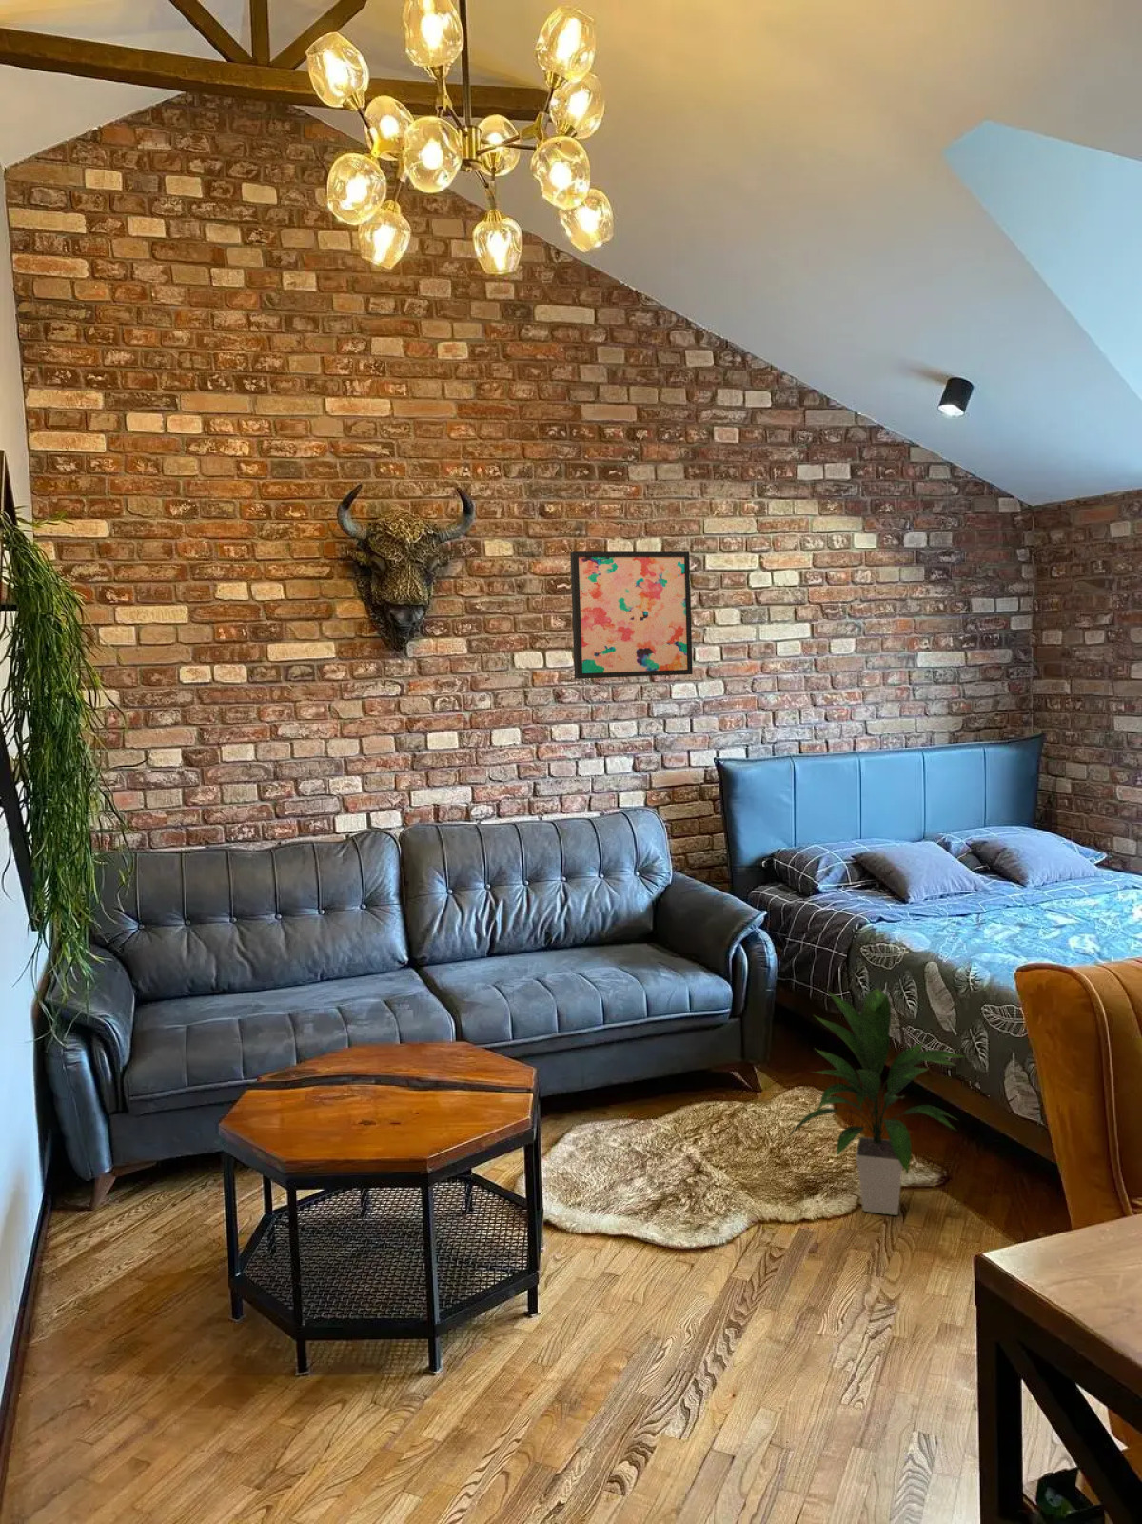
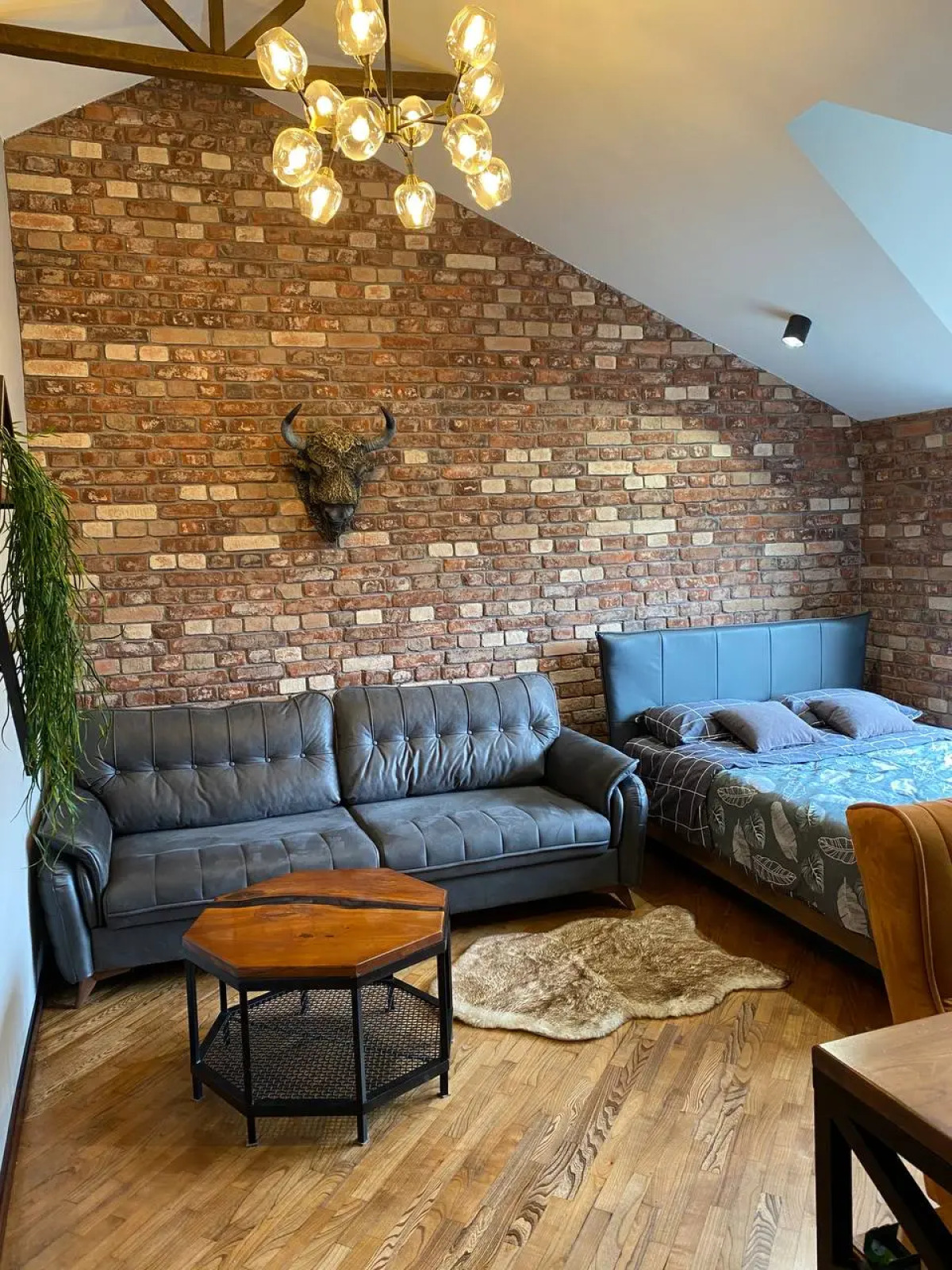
- wall art [569,551,693,680]
- indoor plant [785,986,969,1217]
